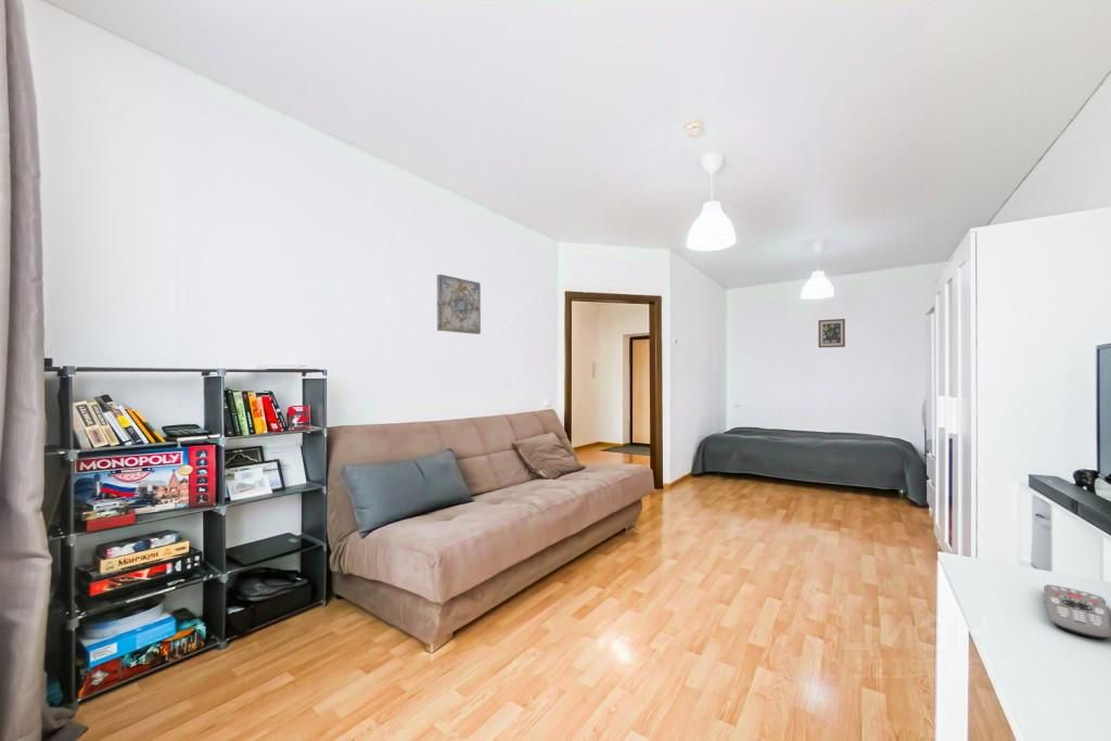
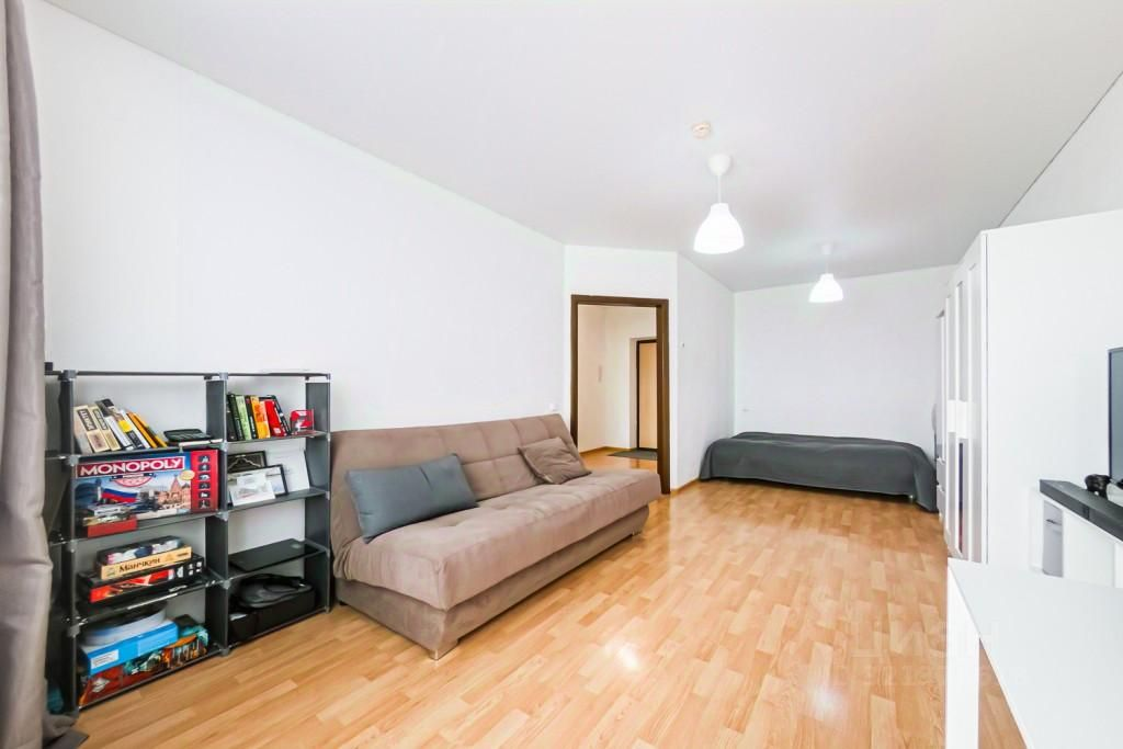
- wall art [436,273,482,335]
- remote control [1043,584,1111,640]
- wall art [817,318,846,348]
